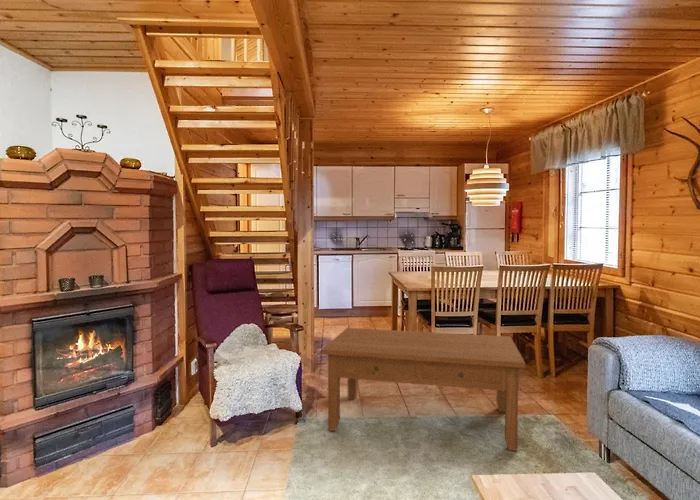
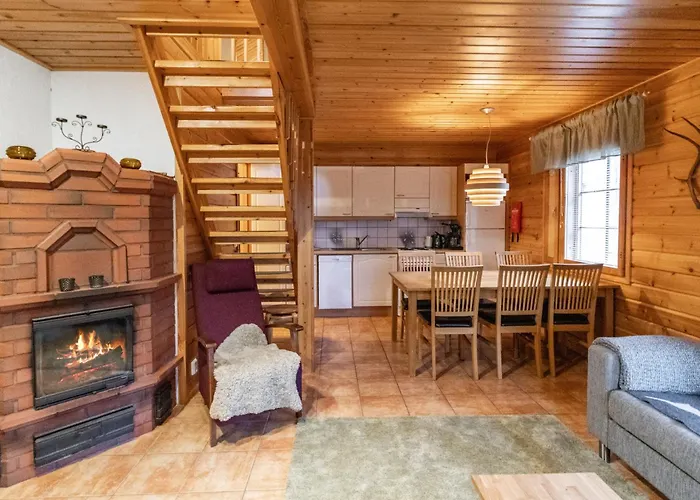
- coffee table [321,327,526,452]
